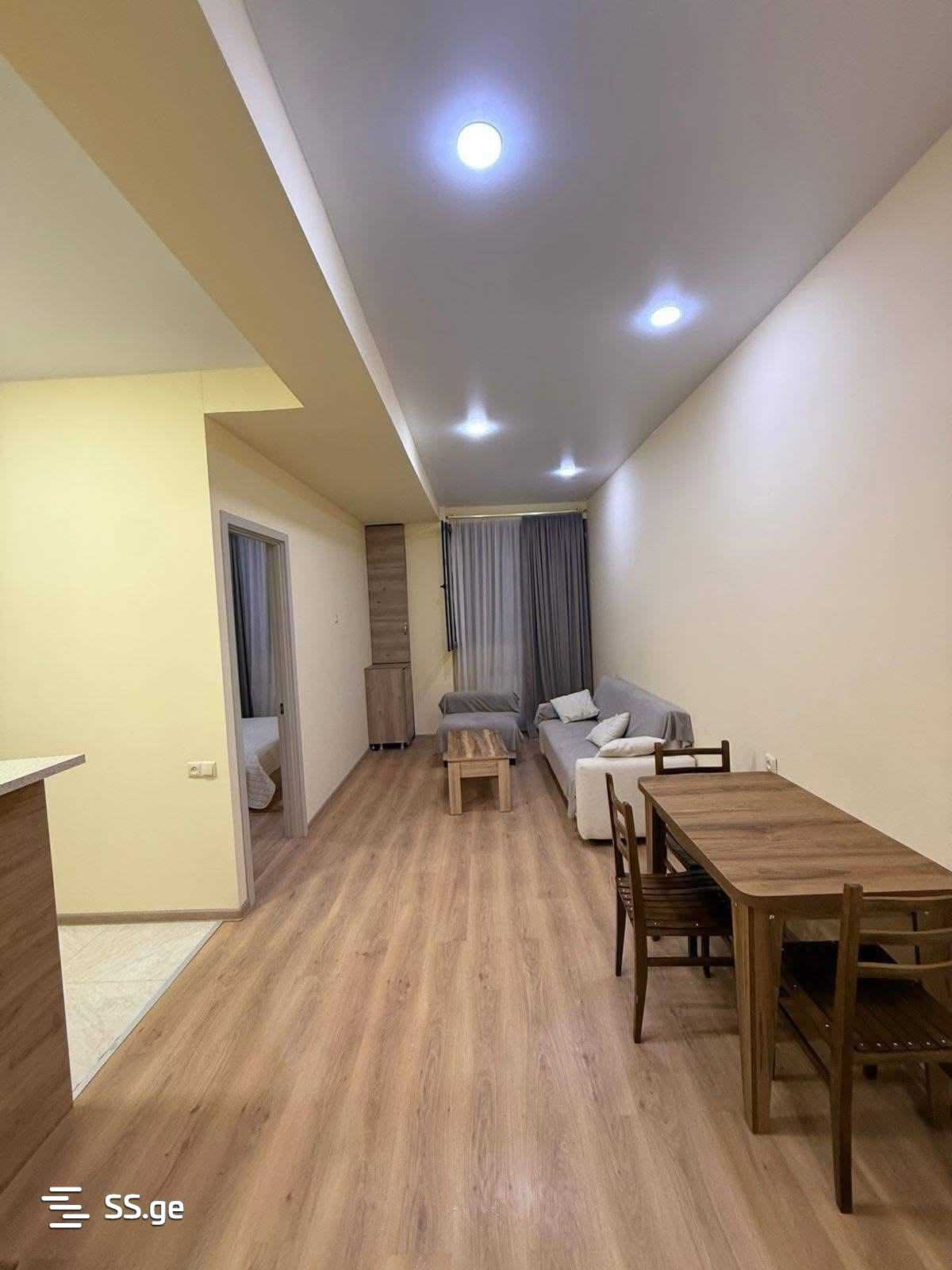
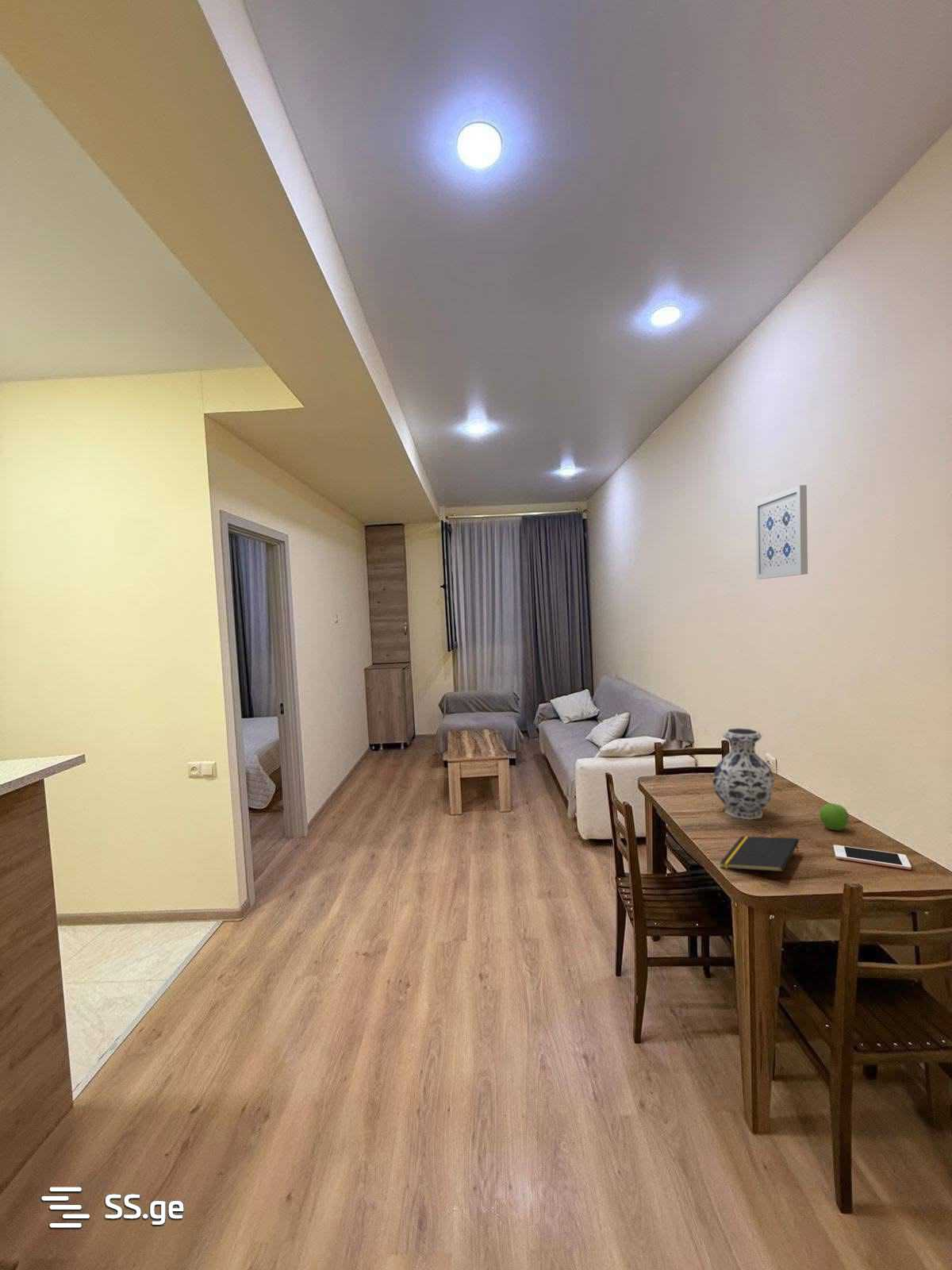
+ fruit [819,802,850,831]
+ notepad [719,836,800,872]
+ vase [712,727,775,821]
+ cell phone [833,844,912,871]
+ wall art [754,484,808,580]
